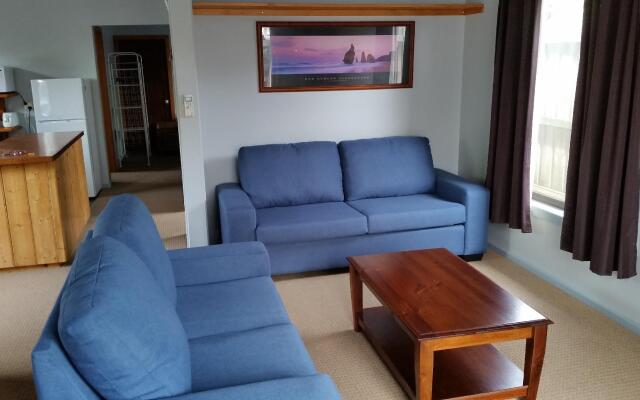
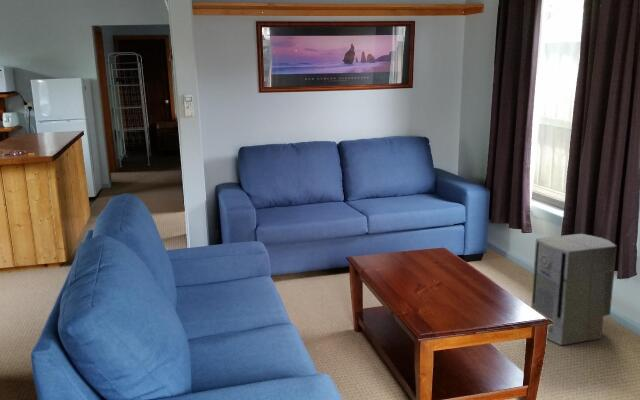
+ air purifier [530,233,618,346]
